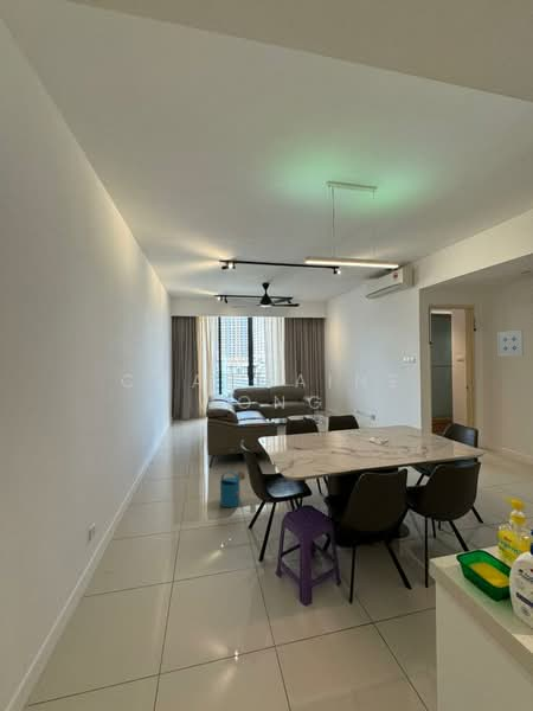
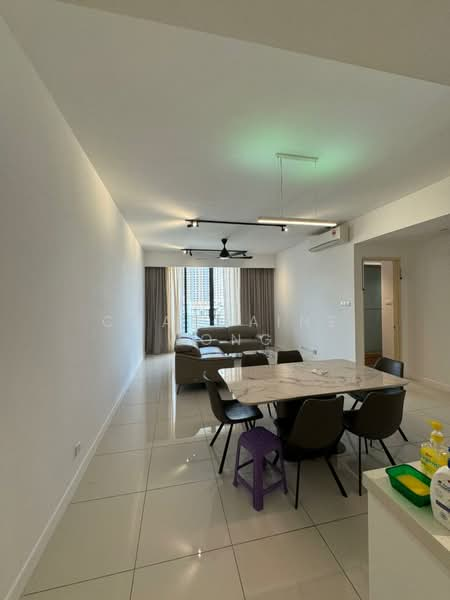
- watering can [219,470,246,508]
- wall art [496,329,525,358]
